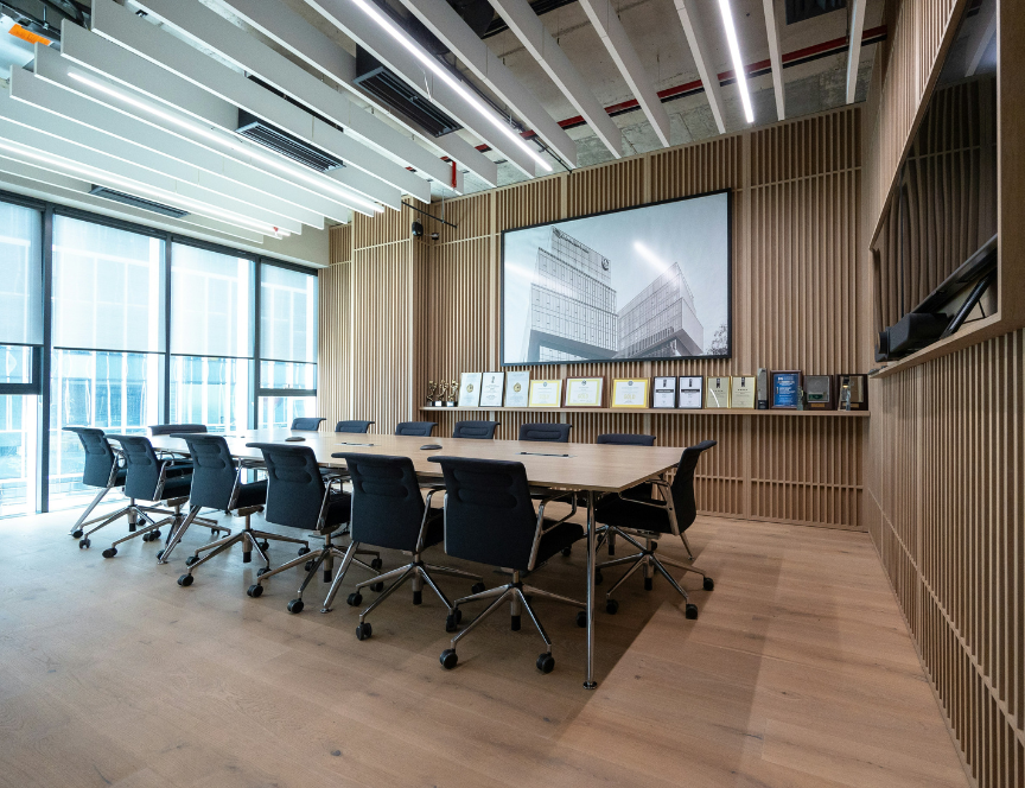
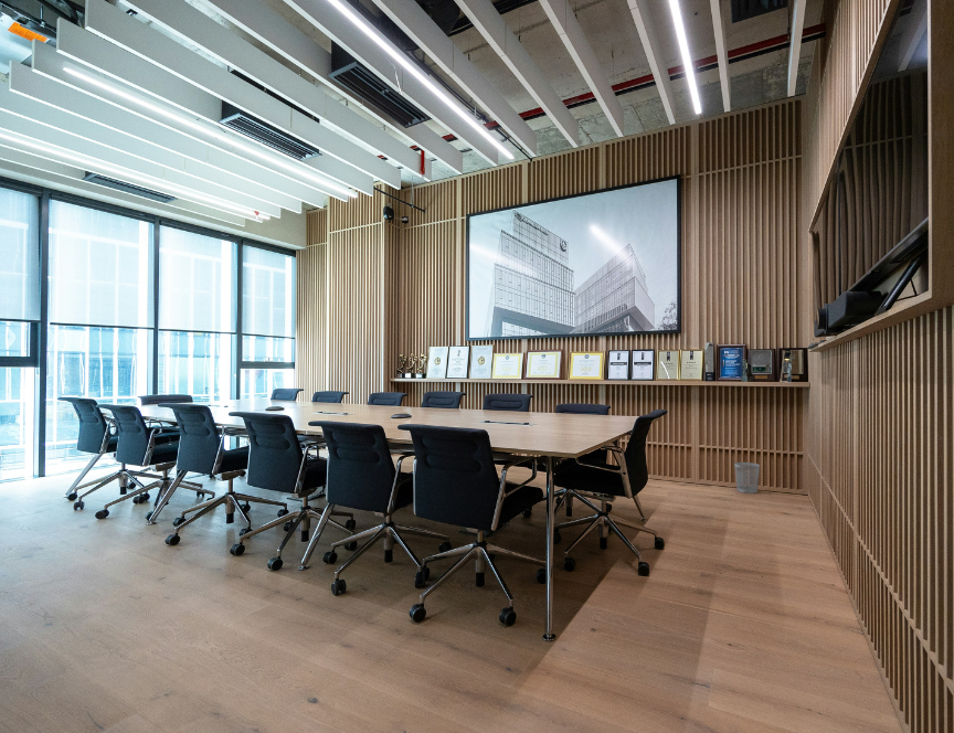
+ wastebasket [733,461,761,495]
